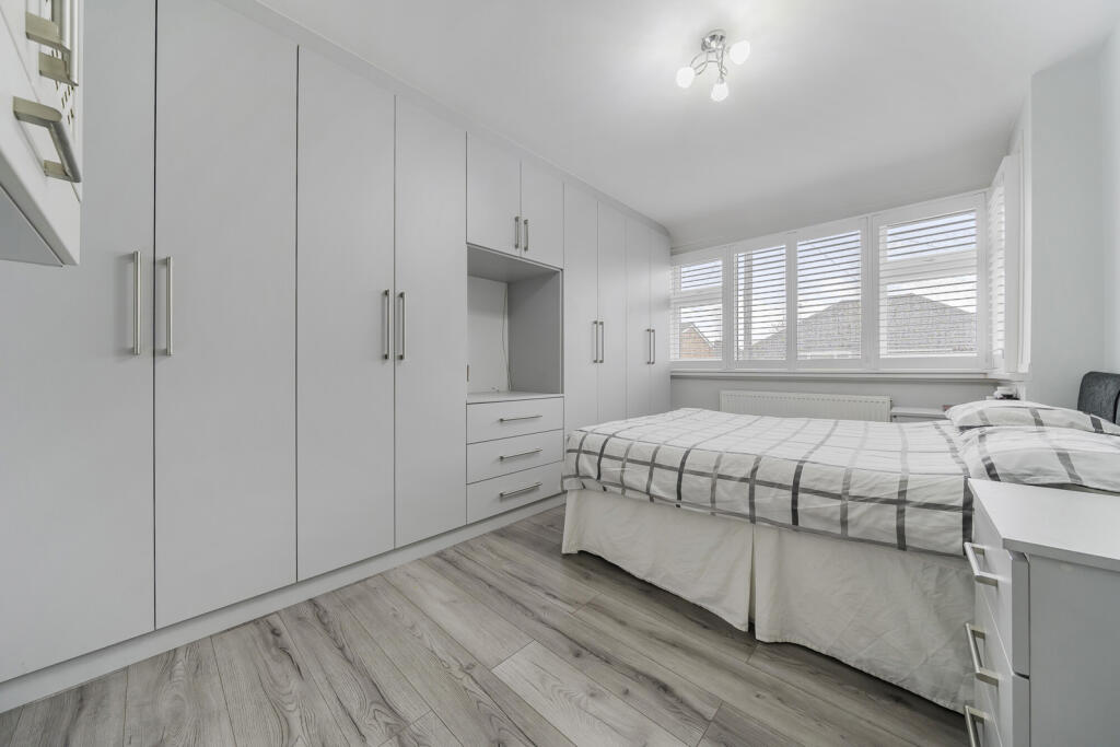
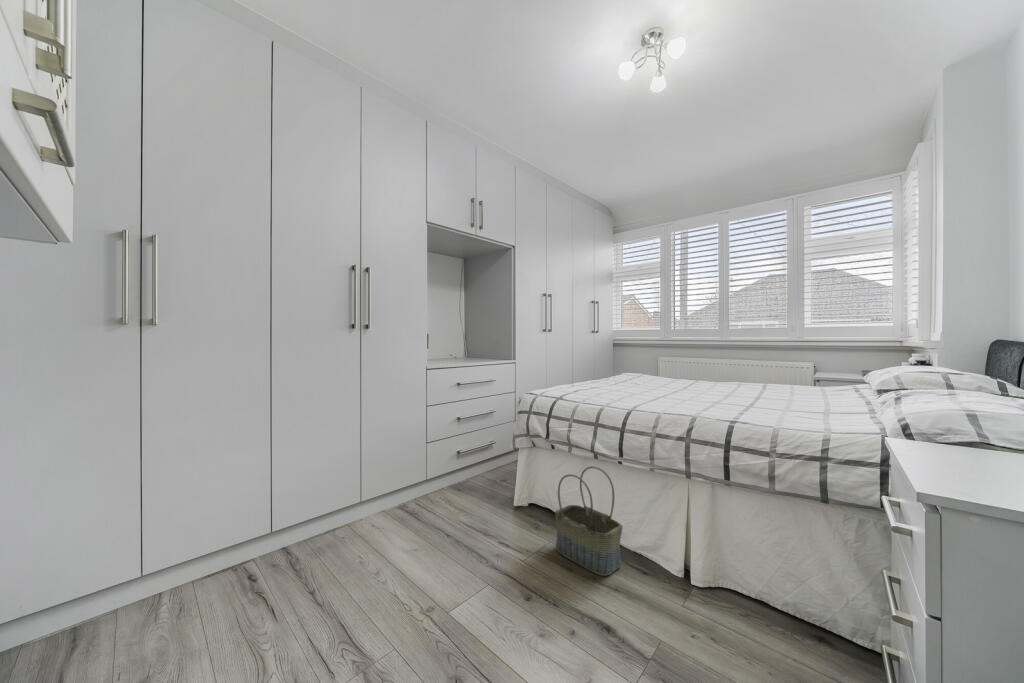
+ basket [554,465,624,577]
